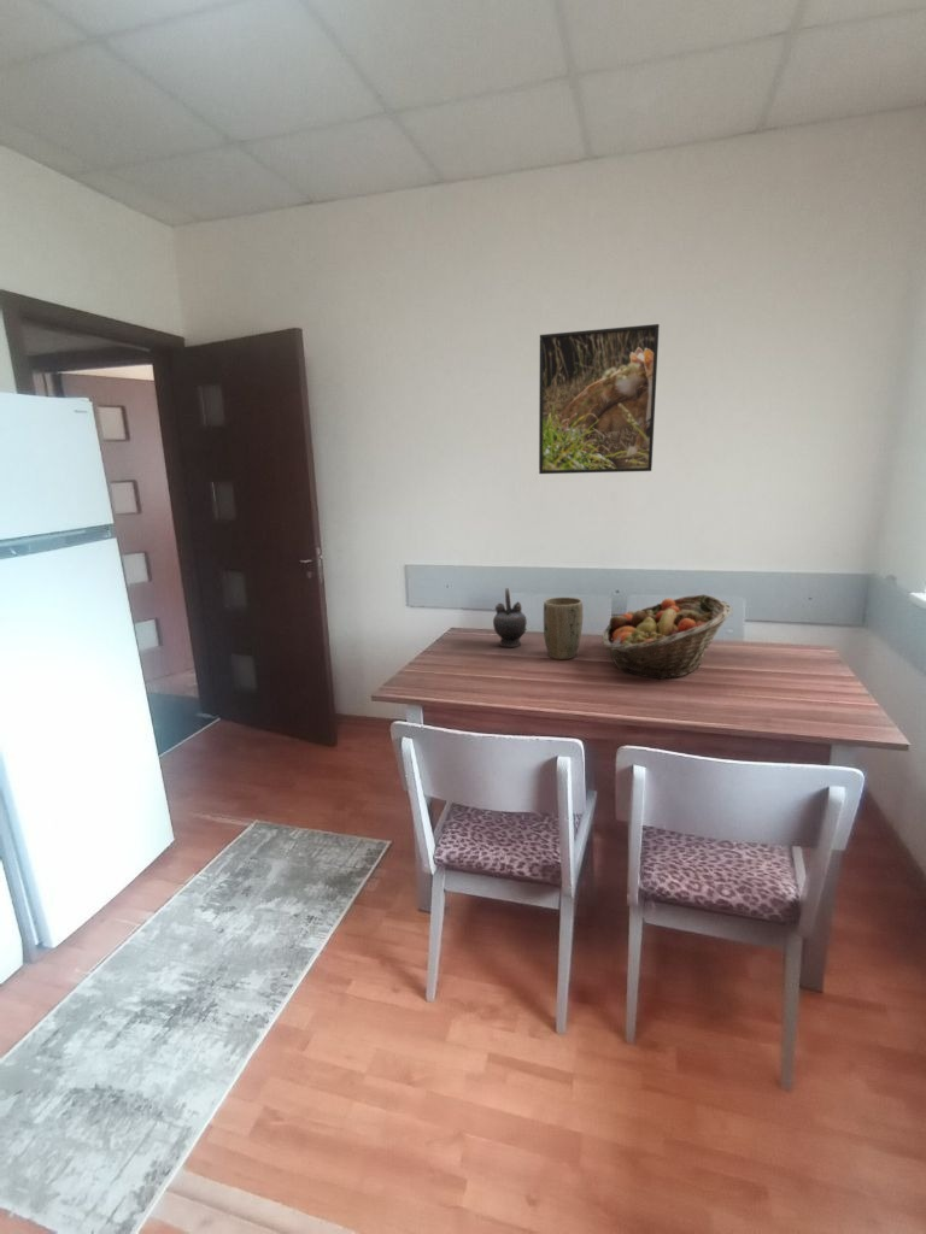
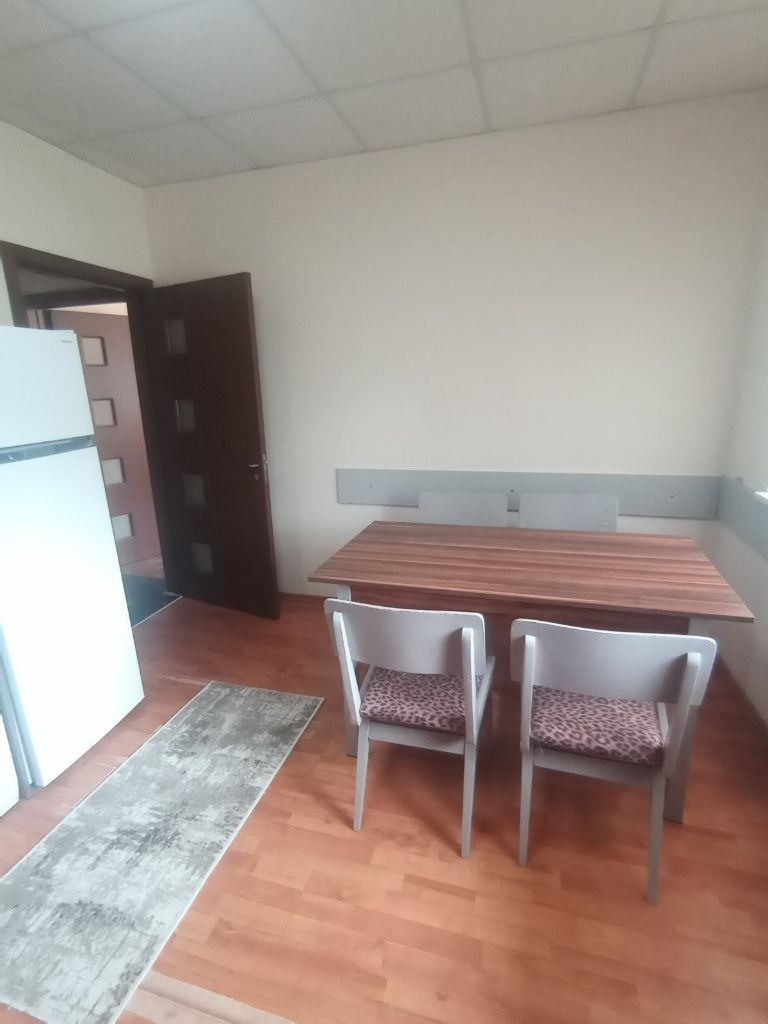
- teapot [492,587,528,648]
- plant pot [543,597,584,660]
- fruit basket [600,594,733,681]
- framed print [538,323,661,475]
